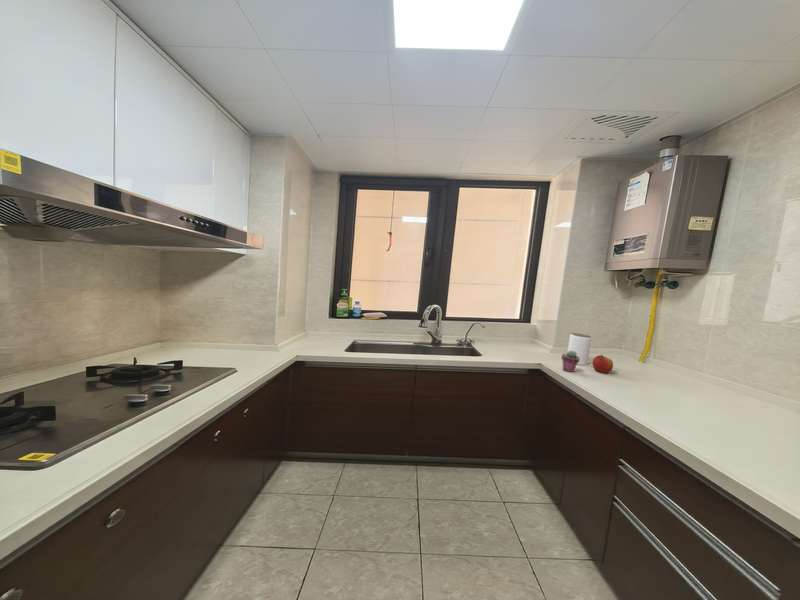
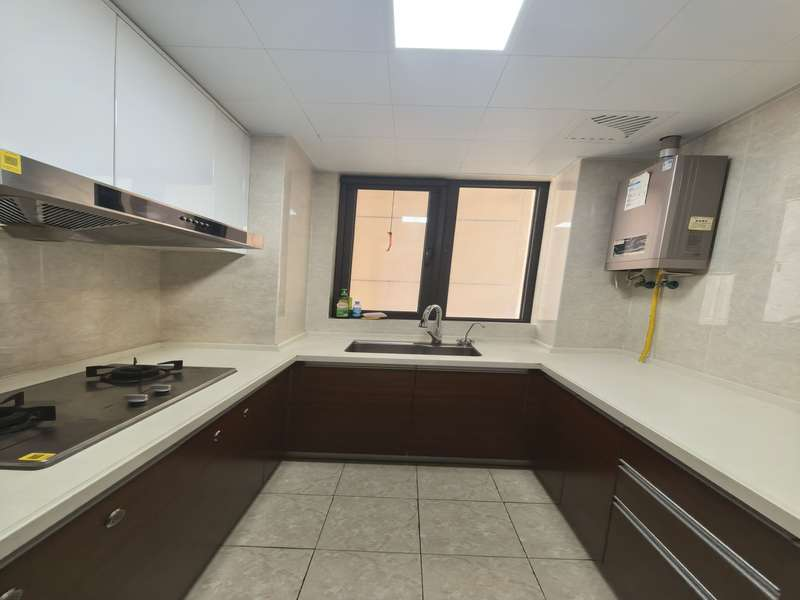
- apple [591,354,614,374]
- potted succulent [561,351,580,373]
- jar [567,332,592,366]
